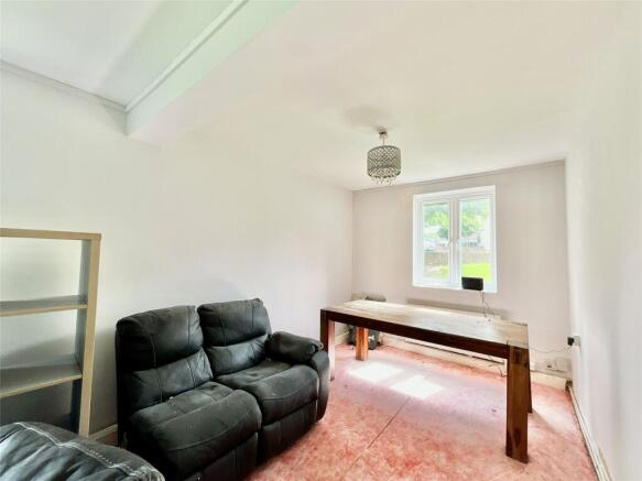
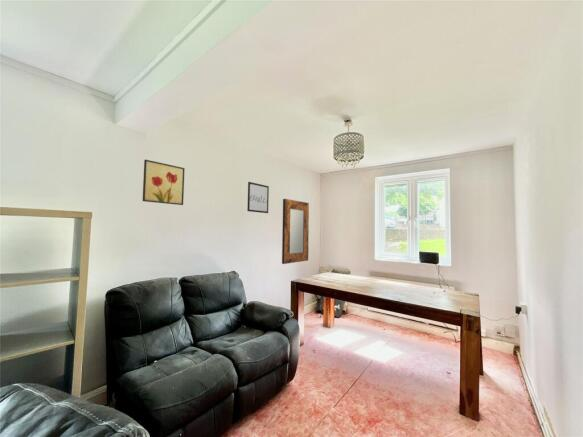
+ home mirror [281,198,310,265]
+ wall art [246,181,270,214]
+ wall art [142,159,186,206]
